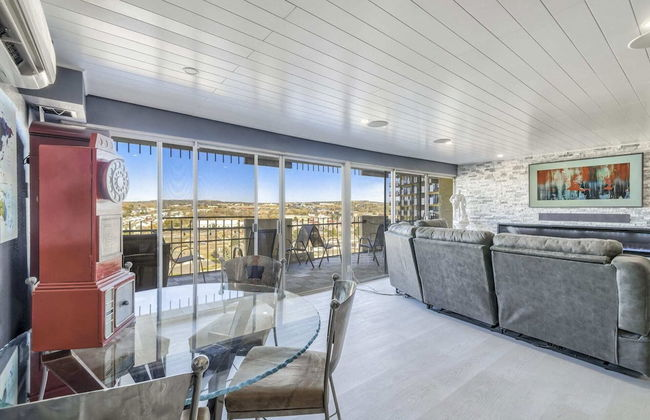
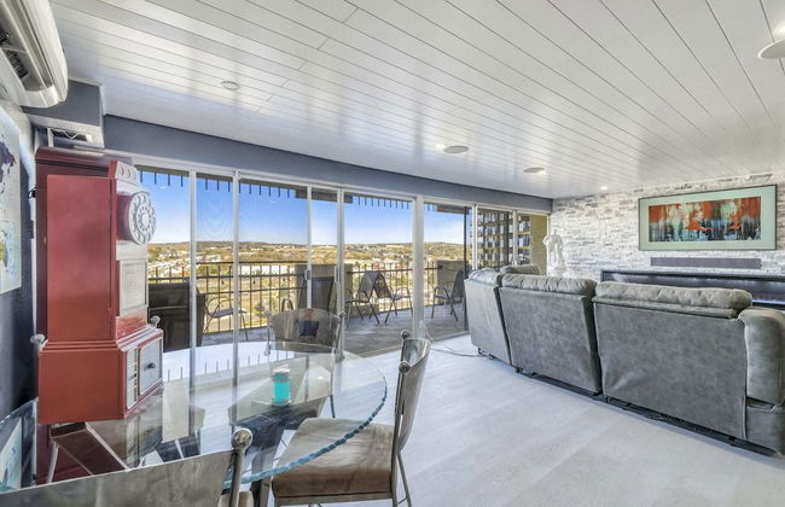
+ jar [271,367,293,408]
